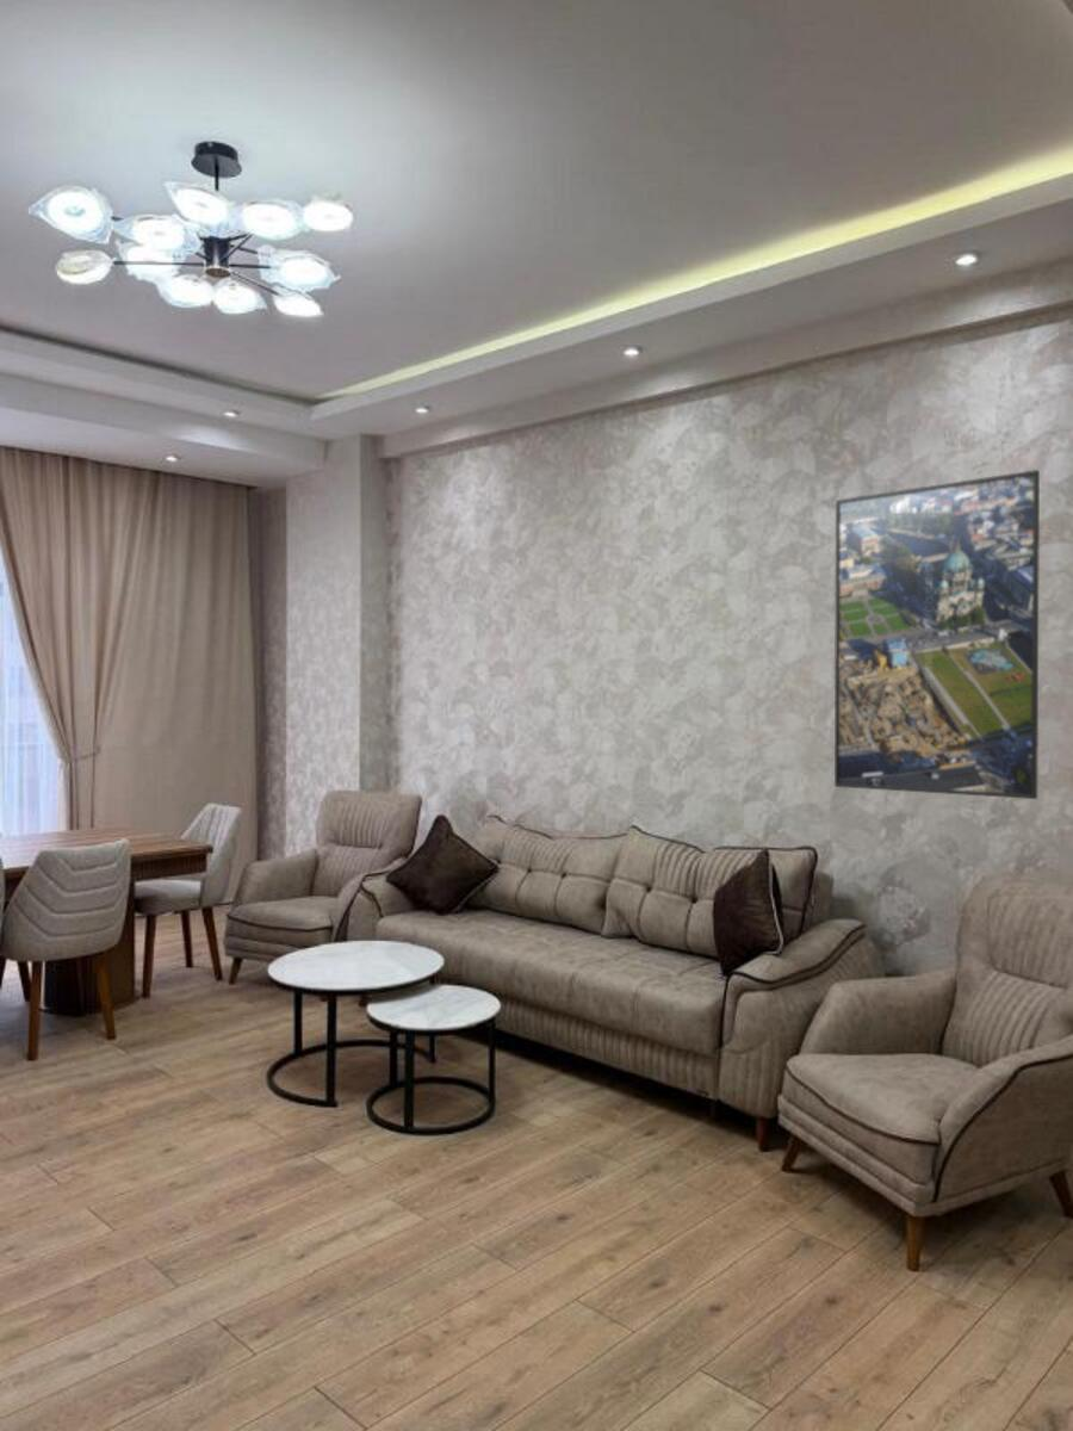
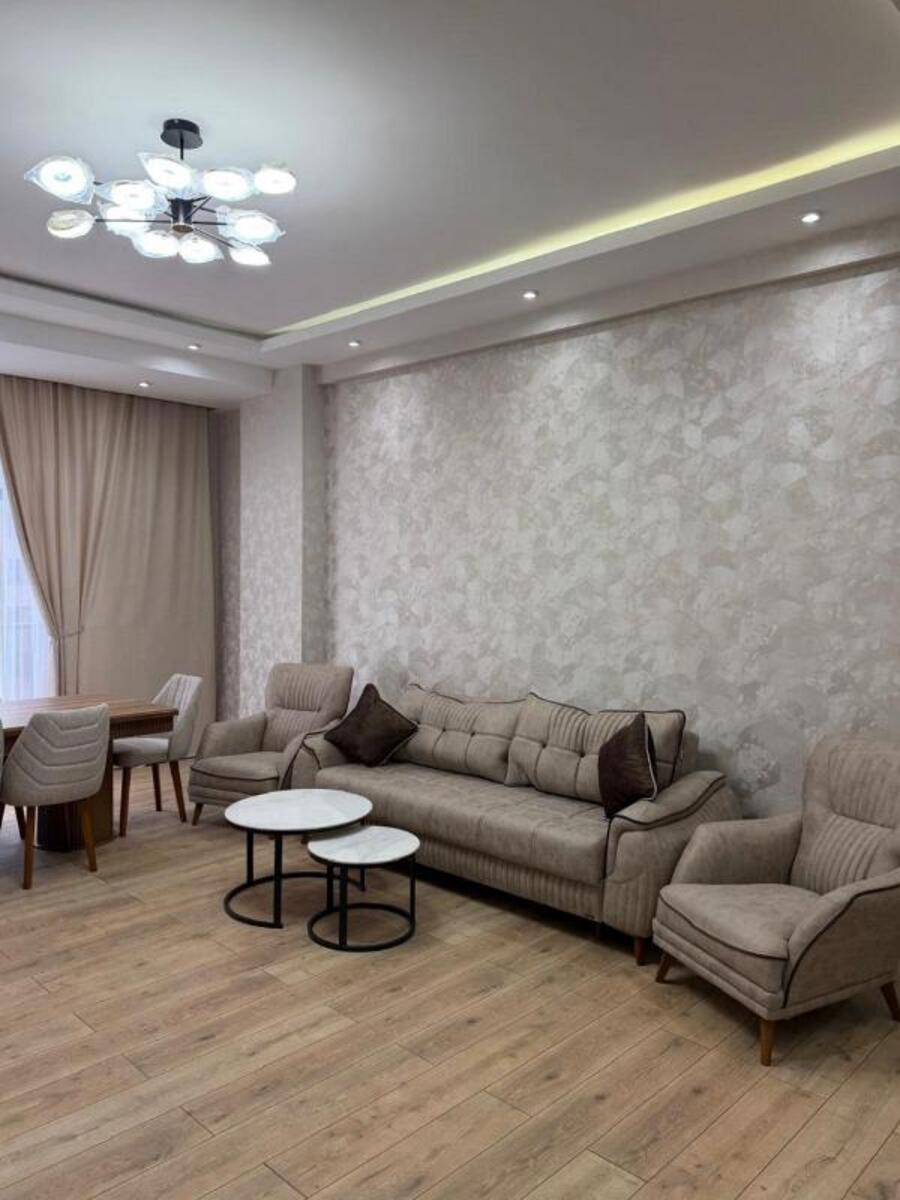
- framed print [833,469,1041,800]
